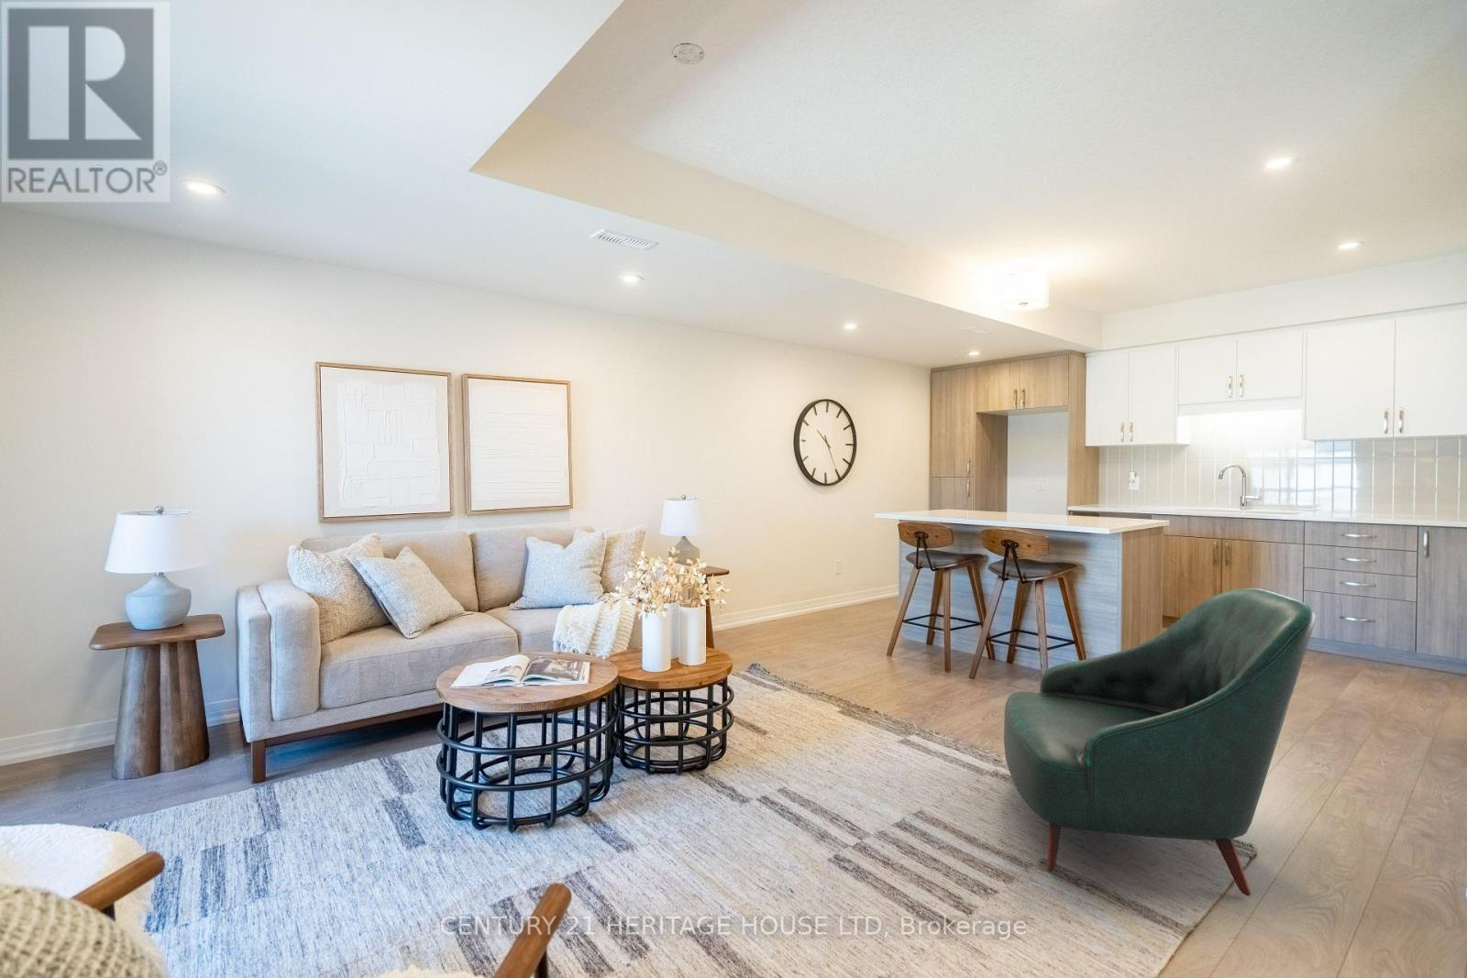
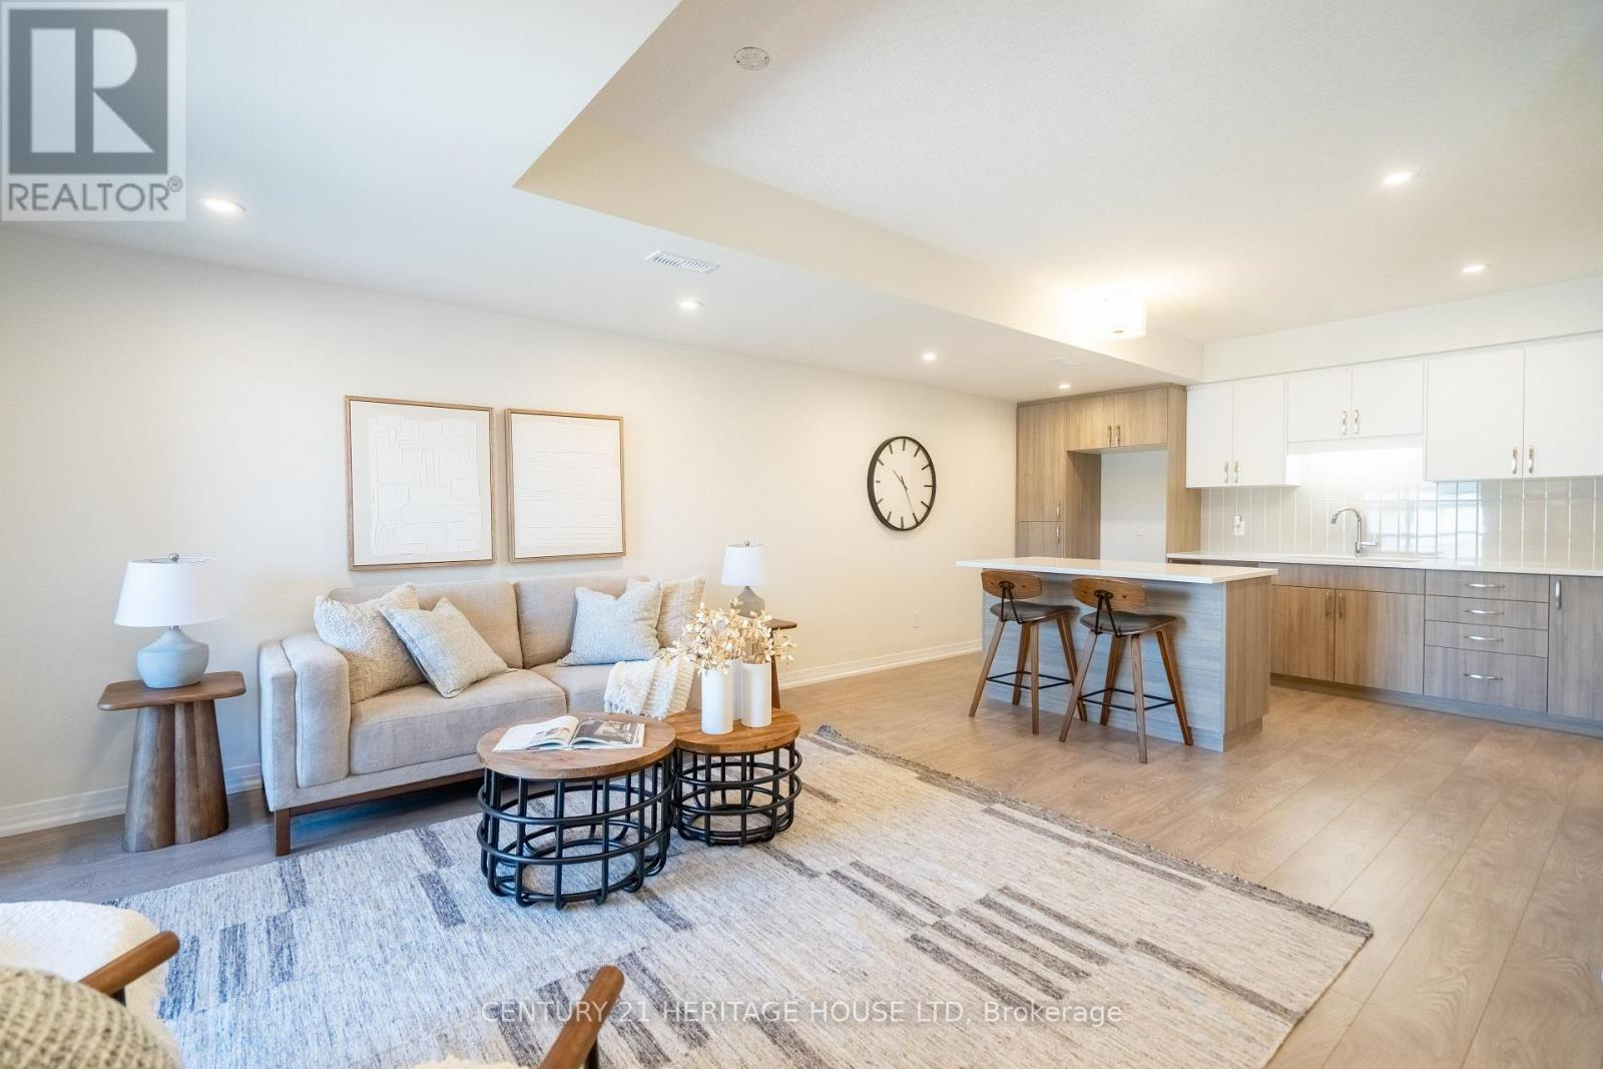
- armchair [1003,587,1315,897]
